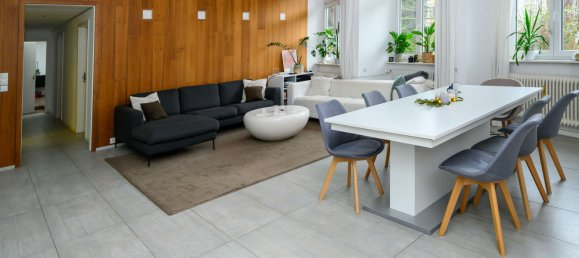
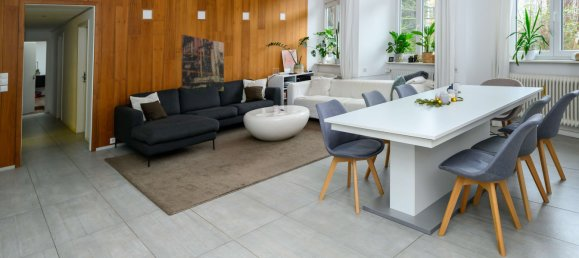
+ wall art [181,34,225,92]
